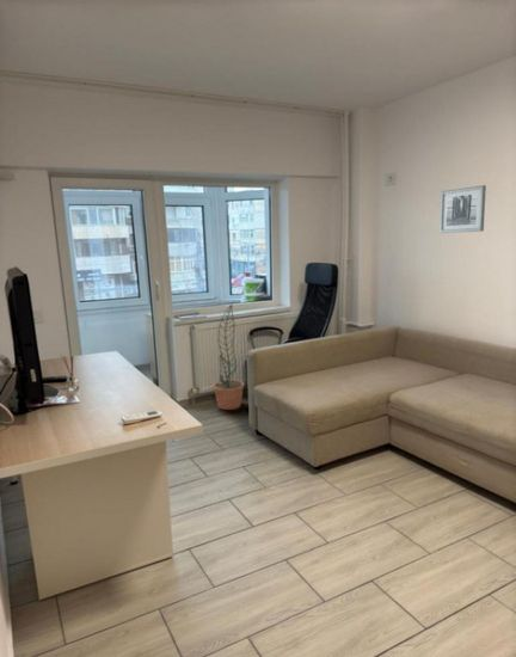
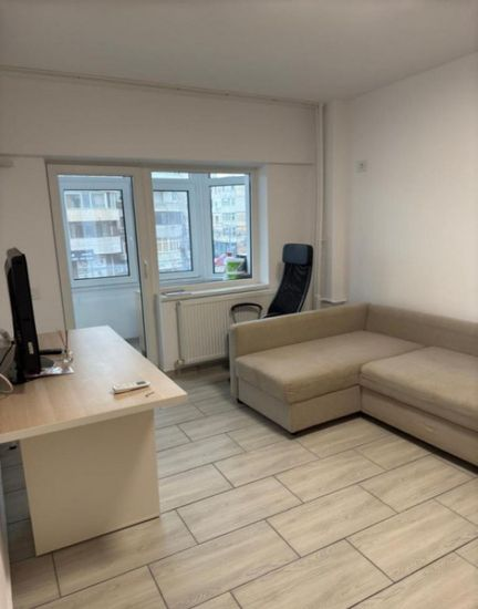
- decorative plant [211,303,245,411]
- wall art [438,184,487,234]
